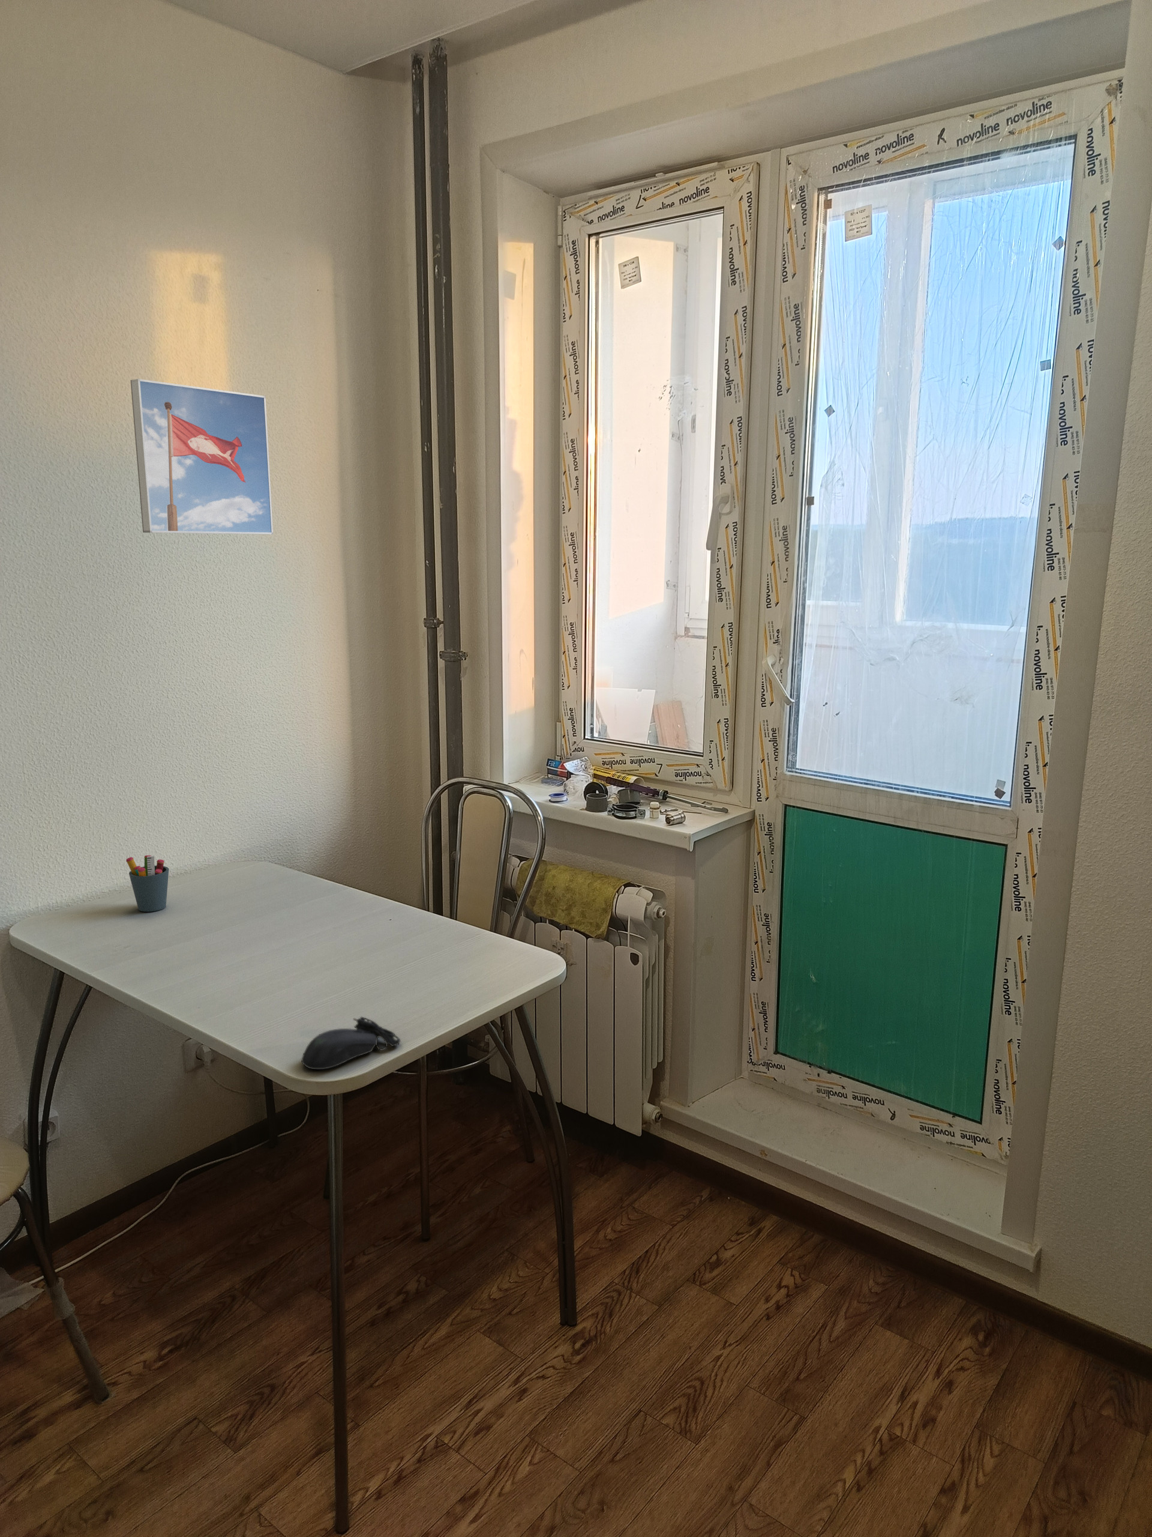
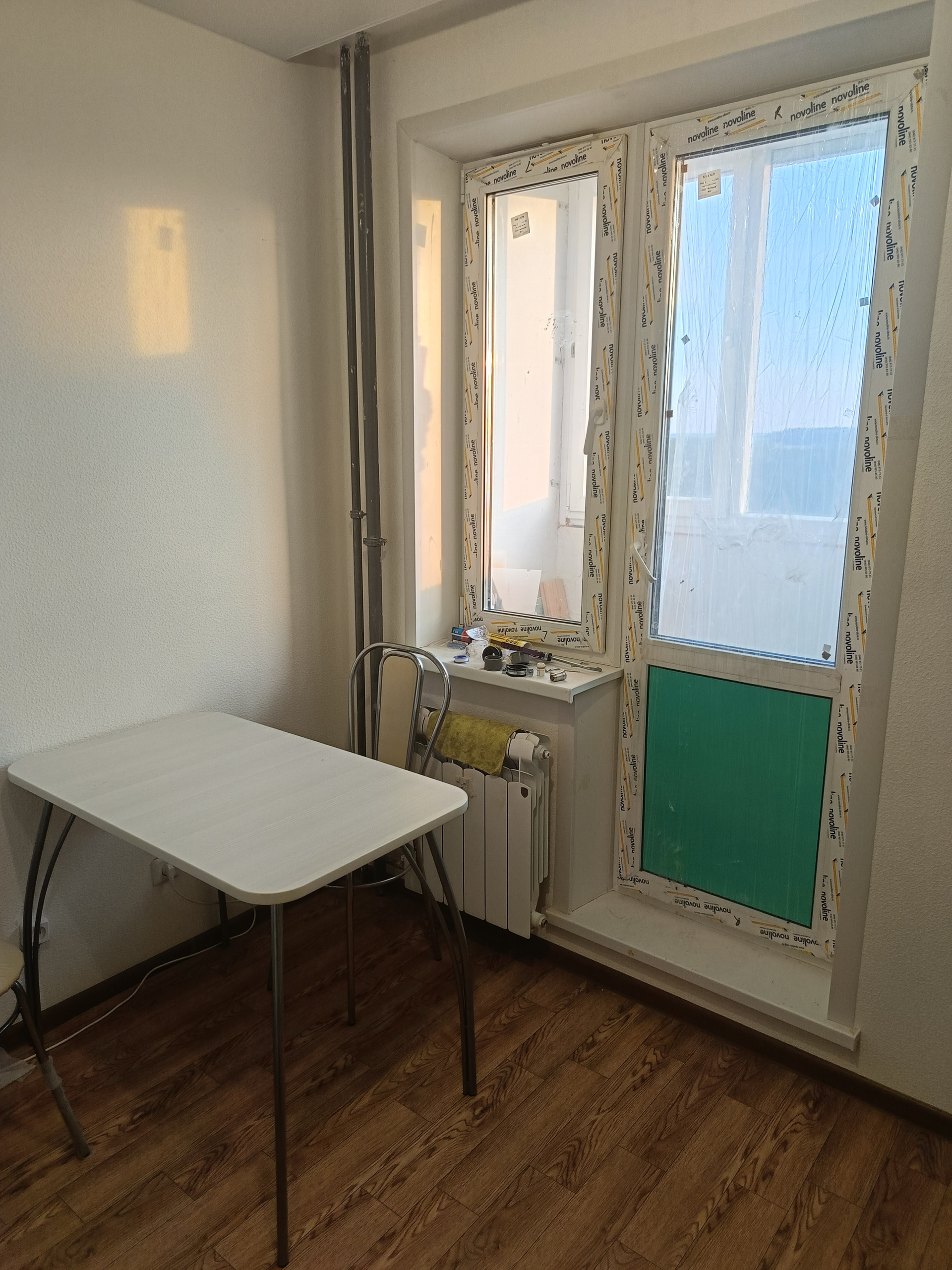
- computer mouse [301,1017,402,1070]
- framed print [129,379,273,535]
- pen holder [126,854,169,913]
